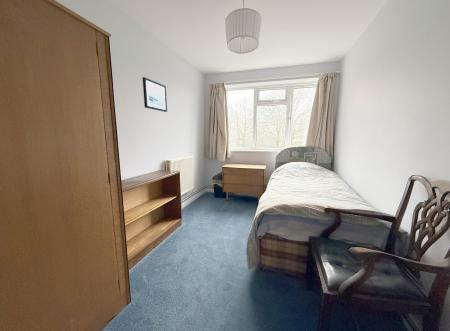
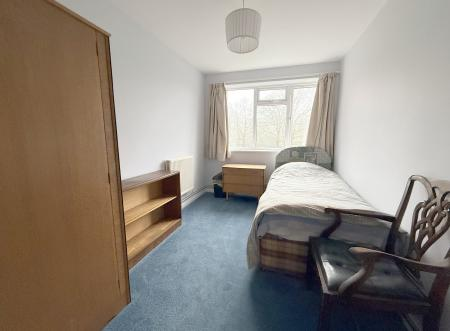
- wall art [142,76,168,113]
